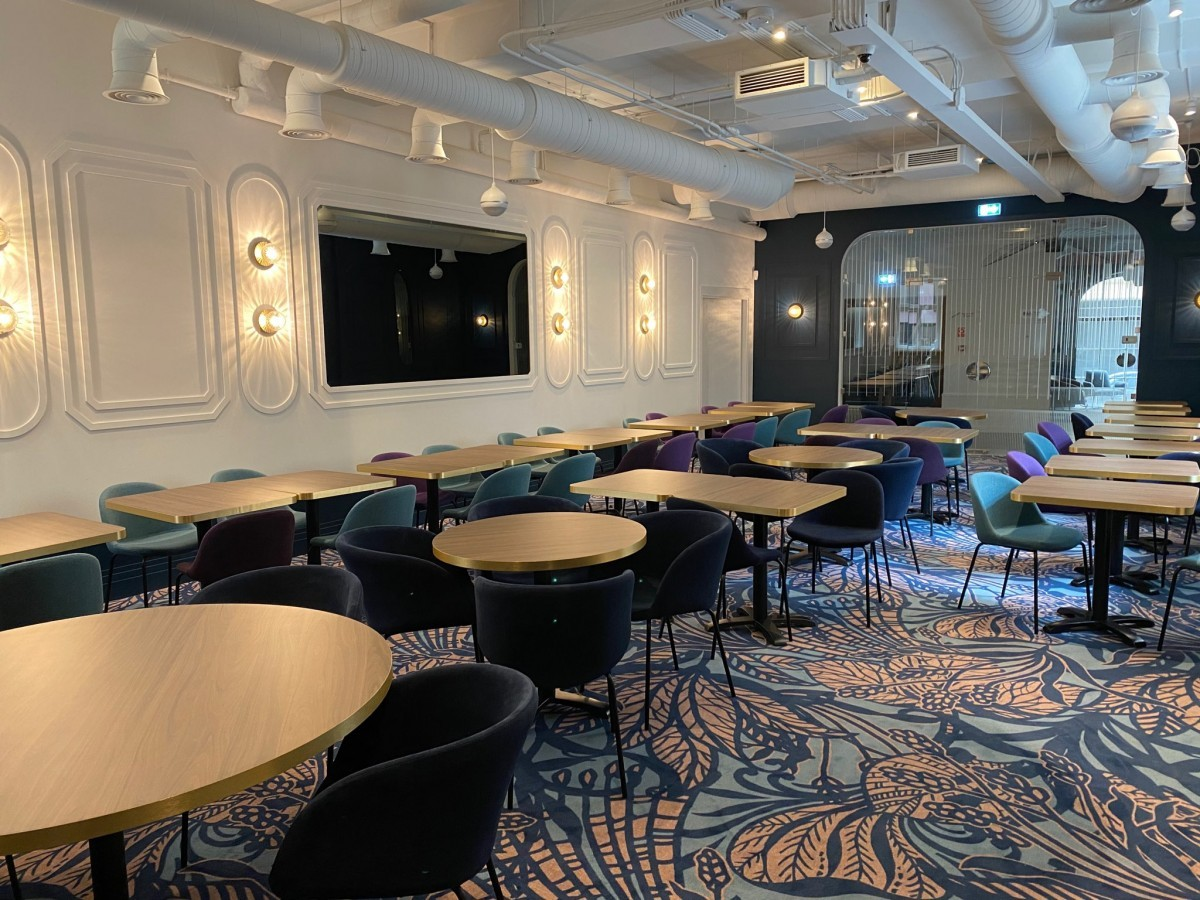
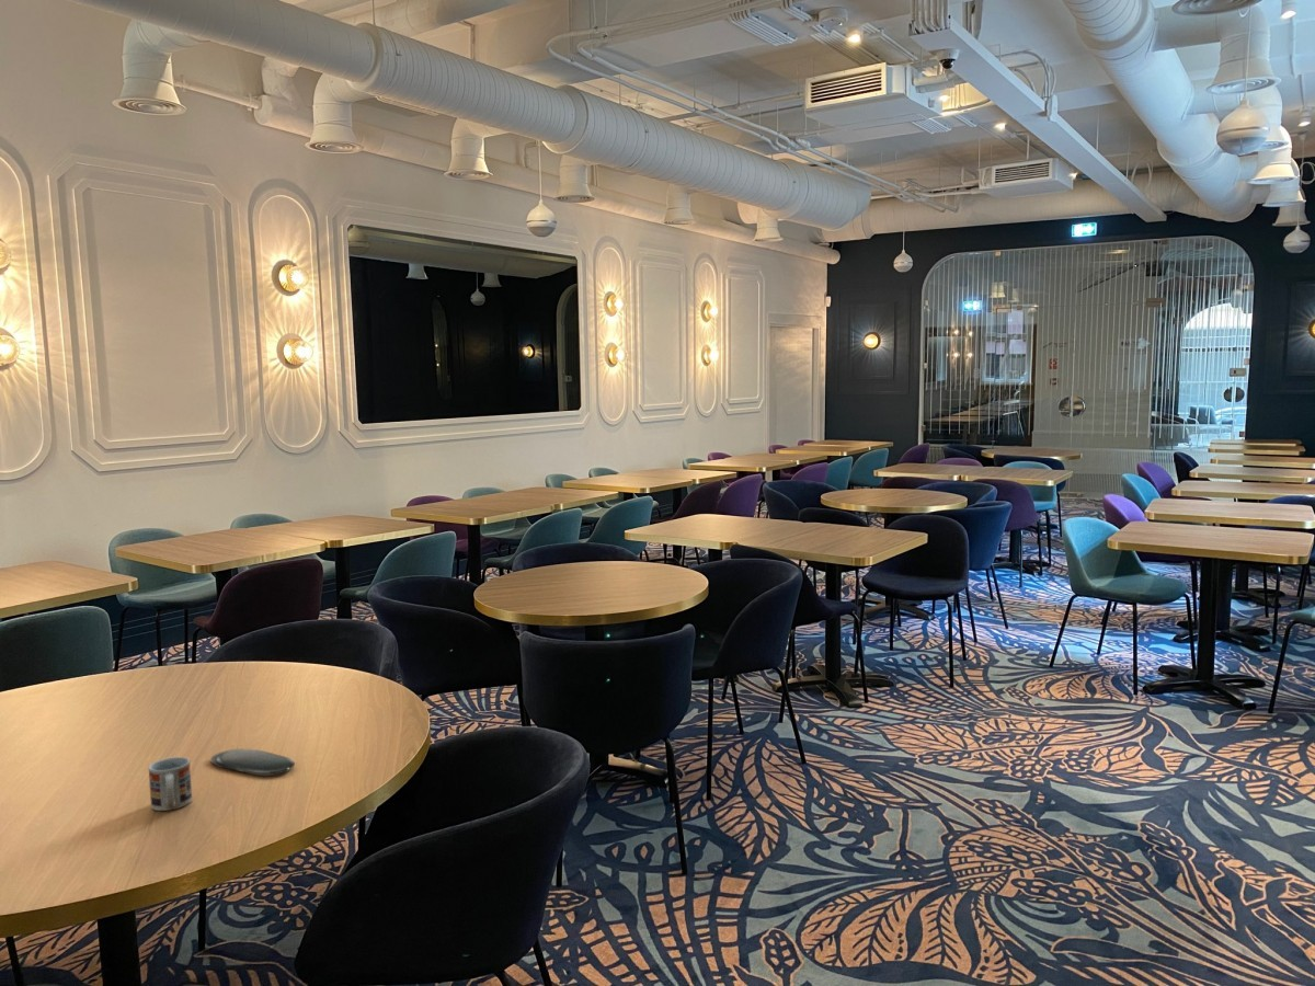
+ oval tray [209,747,296,777]
+ cup [147,756,193,812]
